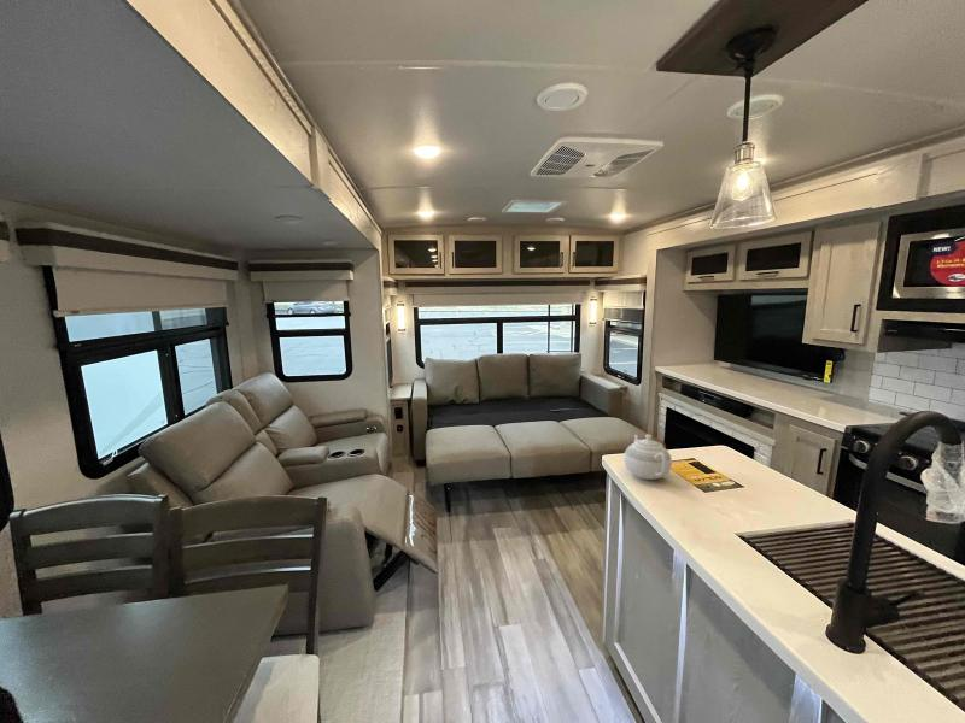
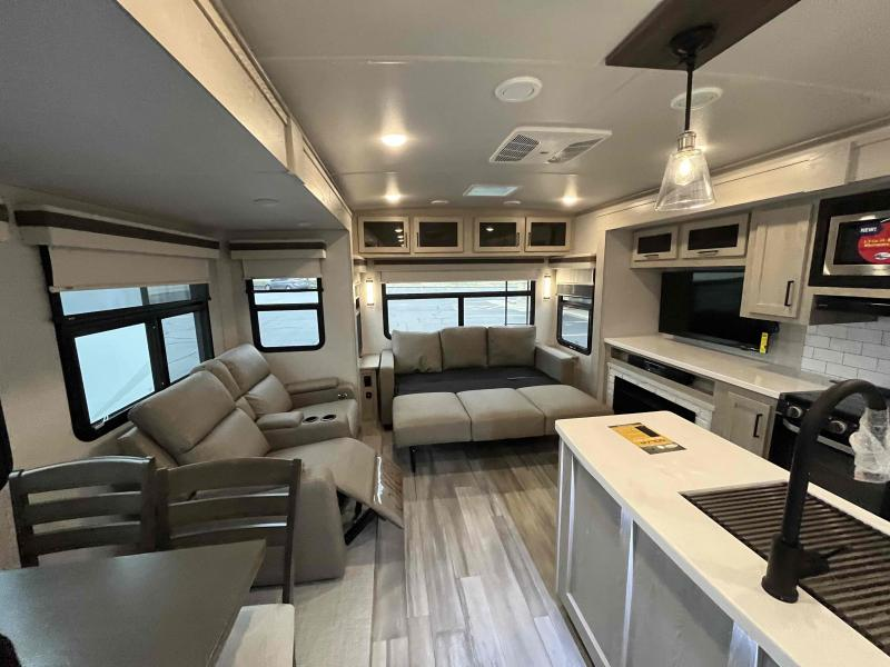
- teapot [622,434,673,481]
